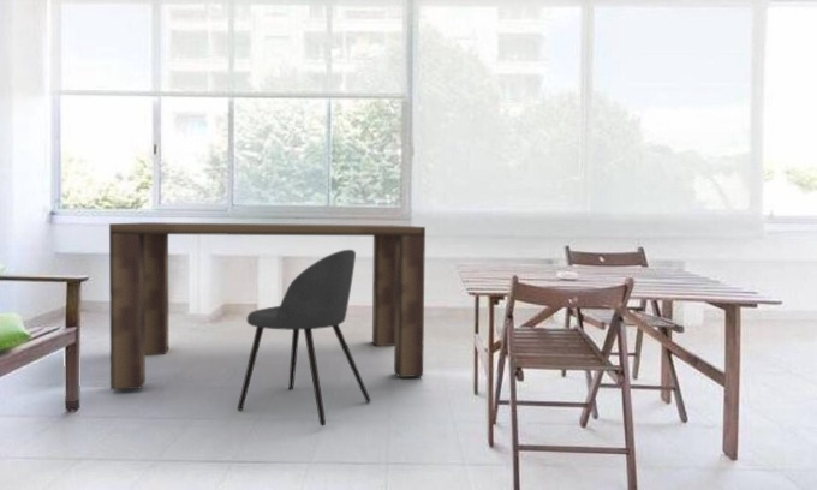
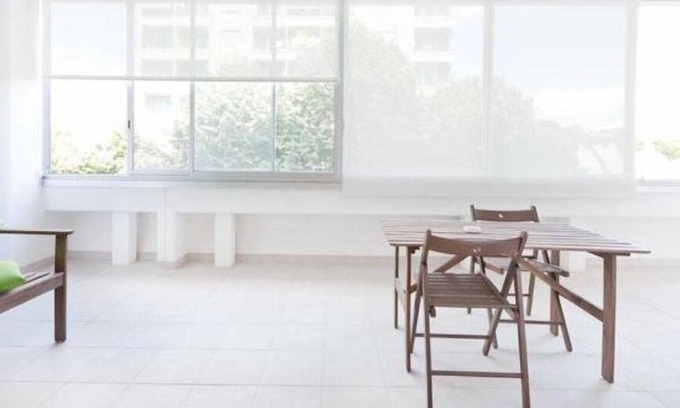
- dining chair [237,249,371,428]
- dining table [108,221,427,392]
